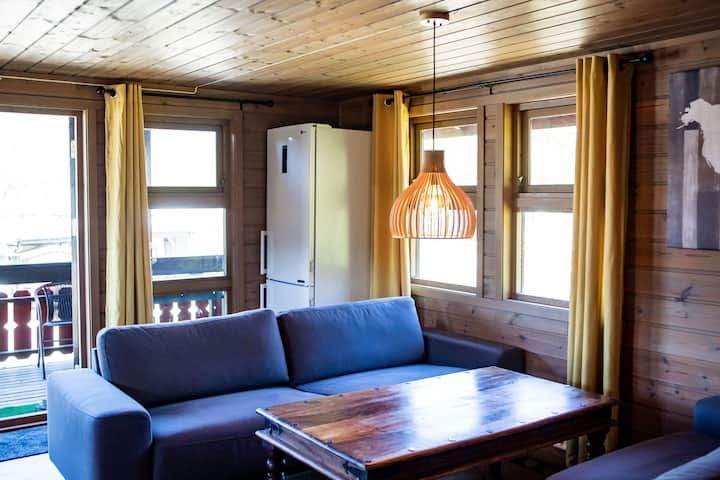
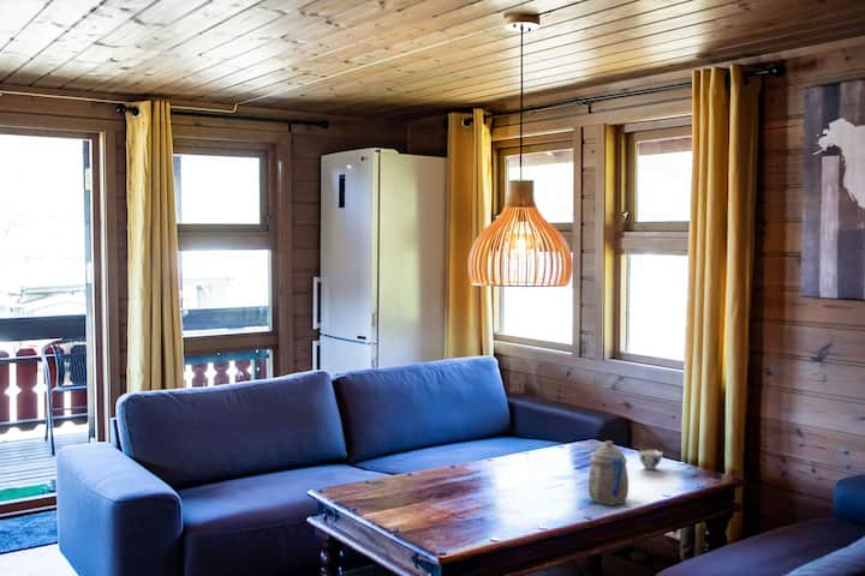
+ chinaware [637,449,663,470]
+ teapot [587,440,630,506]
